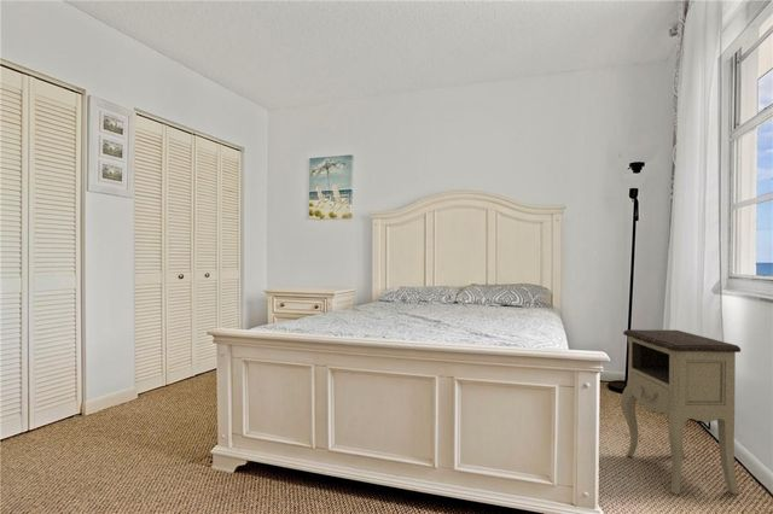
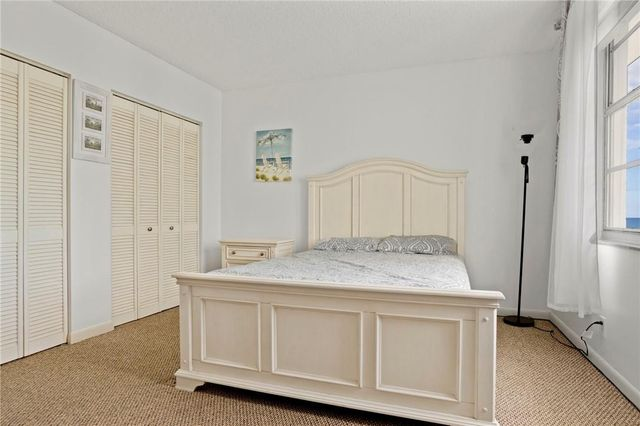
- nightstand [620,328,742,496]
